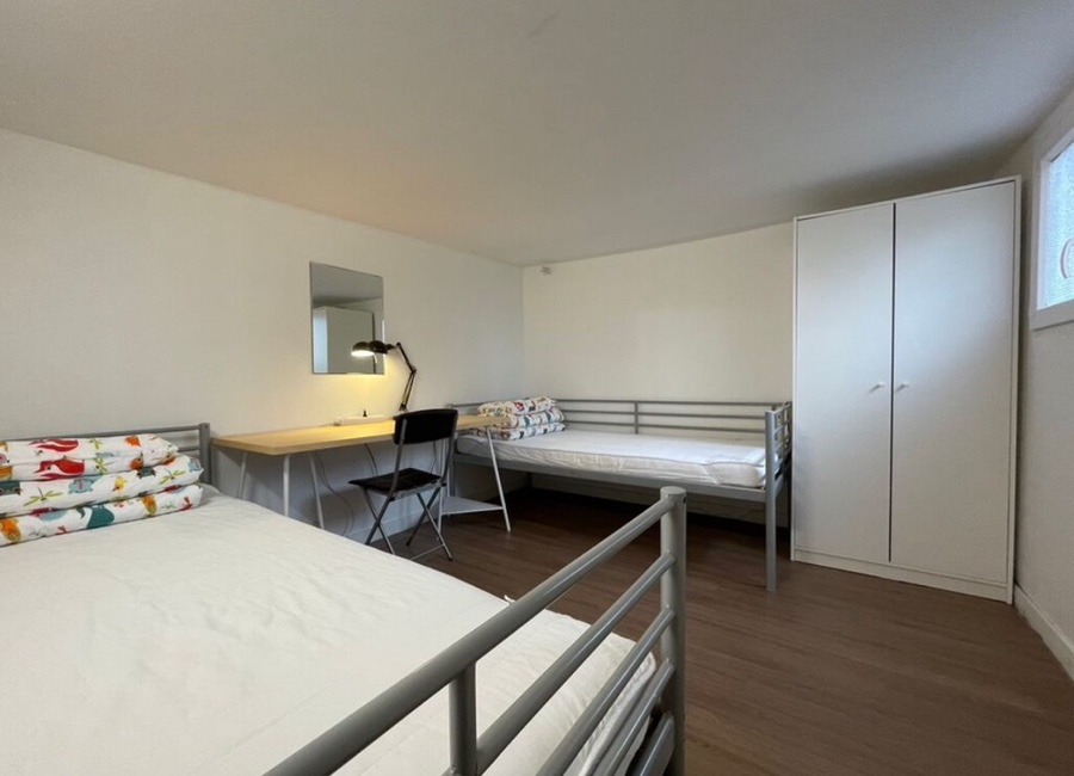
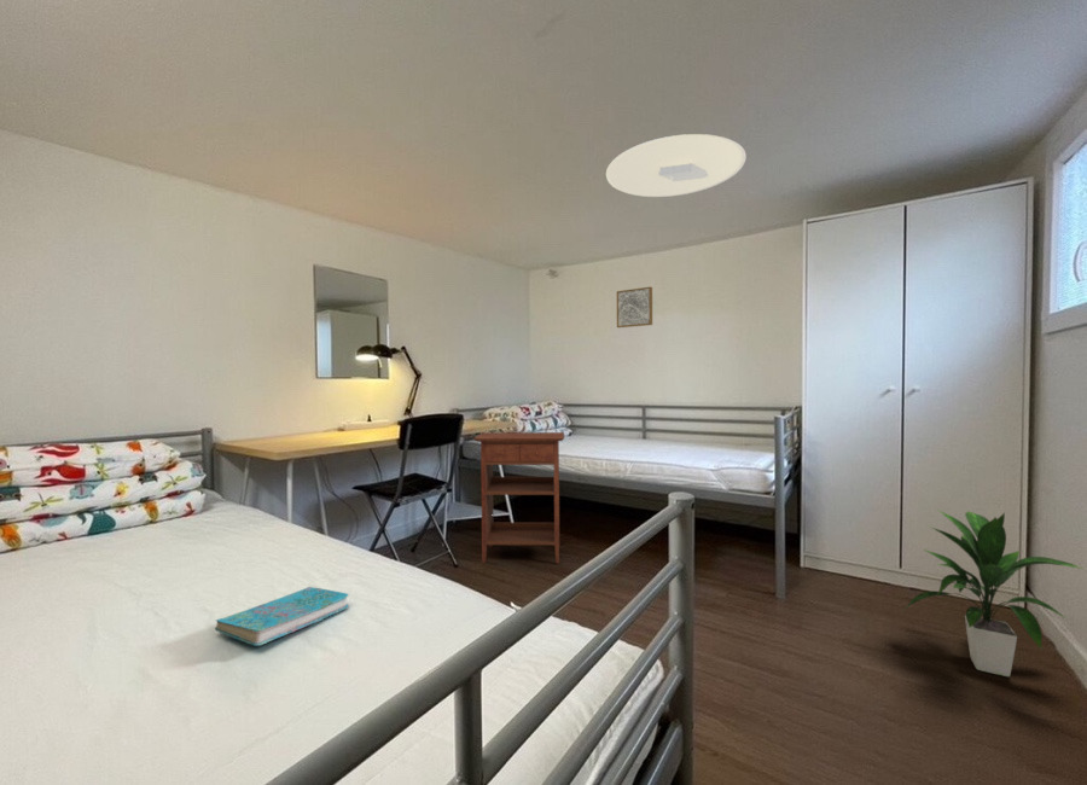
+ indoor plant [900,508,1085,678]
+ ceiling light [605,133,748,198]
+ cover [214,586,350,647]
+ wall art [616,286,653,328]
+ nightstand [472,431,565,565]
